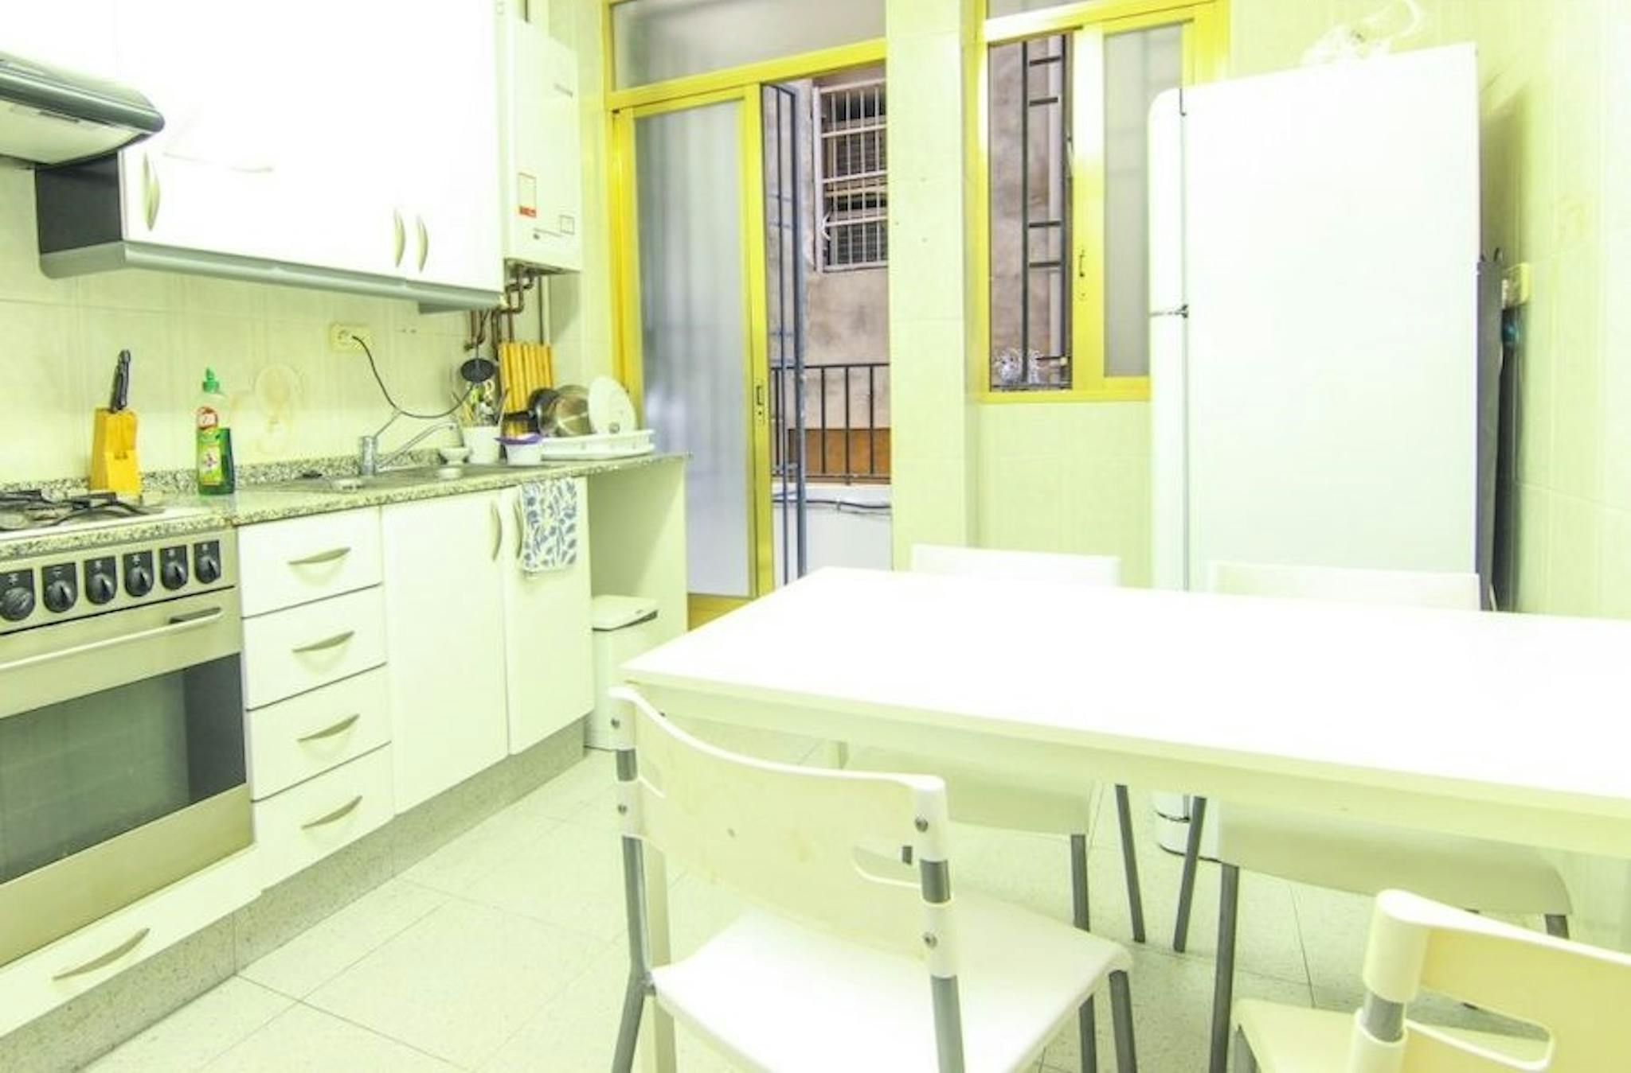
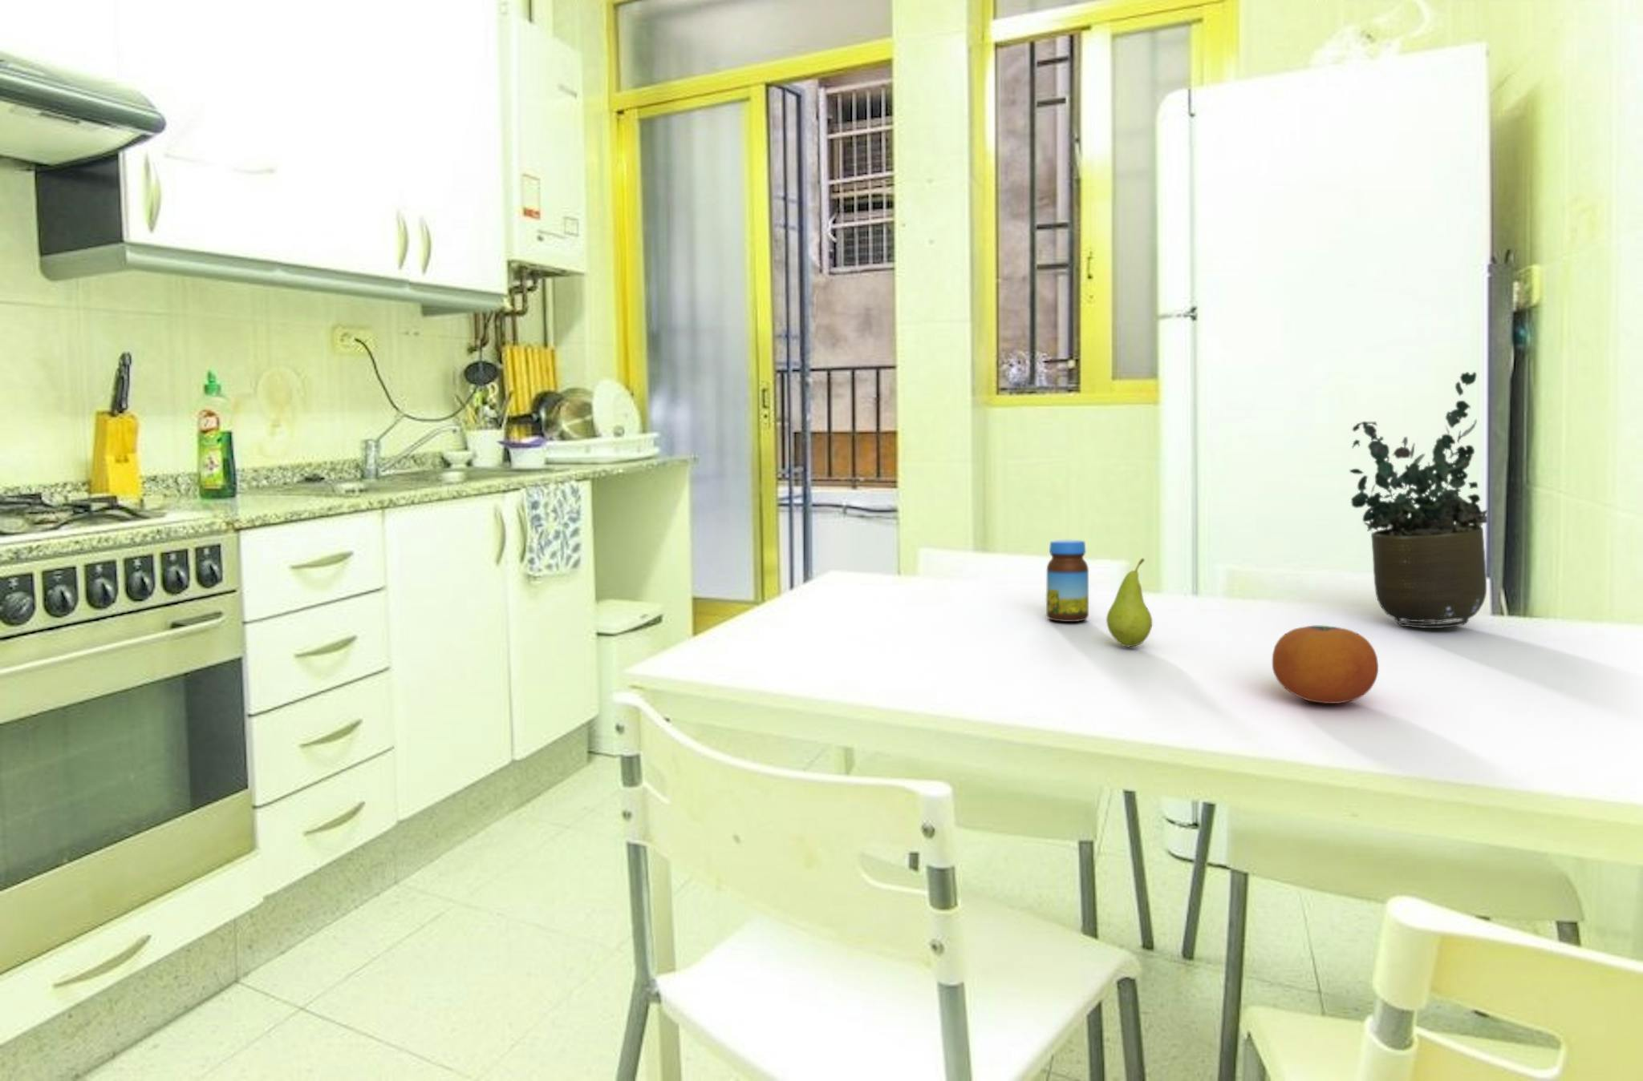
+ potted plant [1348,372,1490,629]
+ fruit [1106,557,1153,648]
+ fruit [1271,625,1379,705]
+ jar [1045,539,1089,623]
